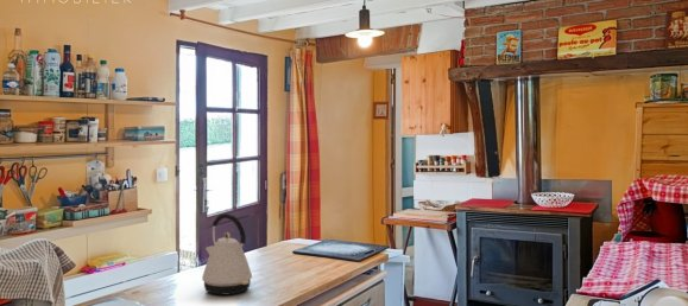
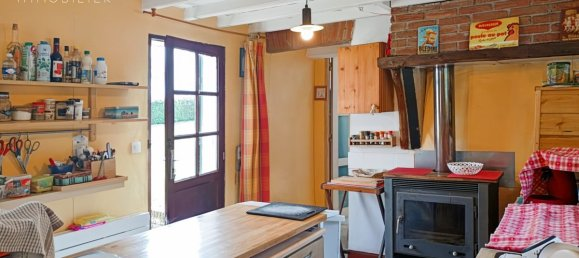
- kettle [201,212,253,295]
